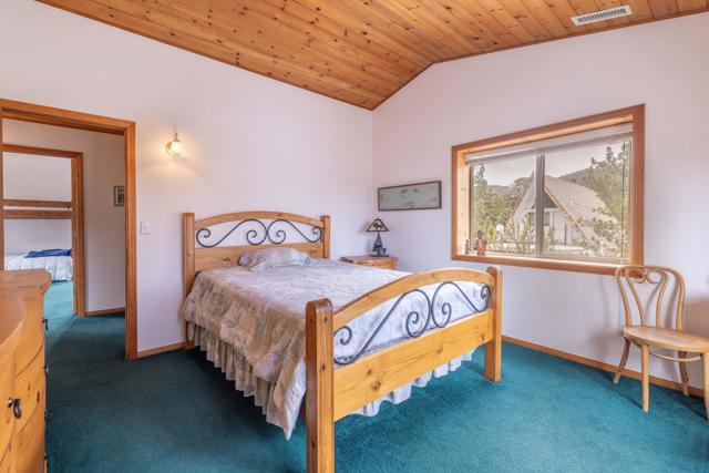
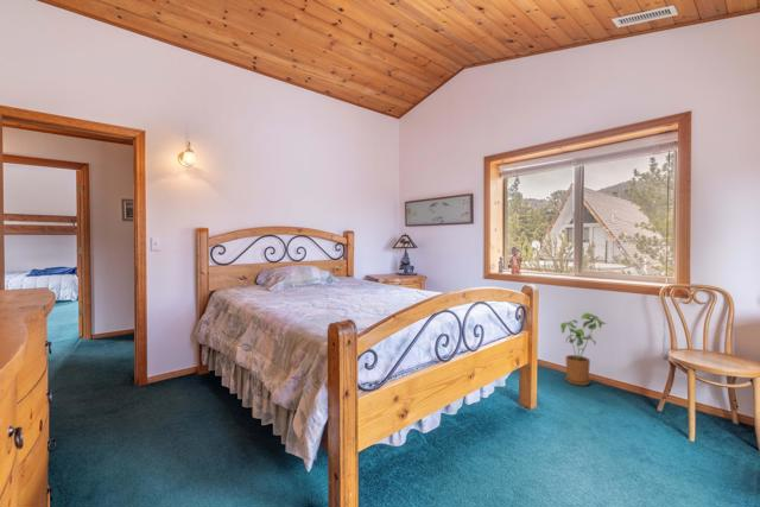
+ house plant [559,312,608,387]
